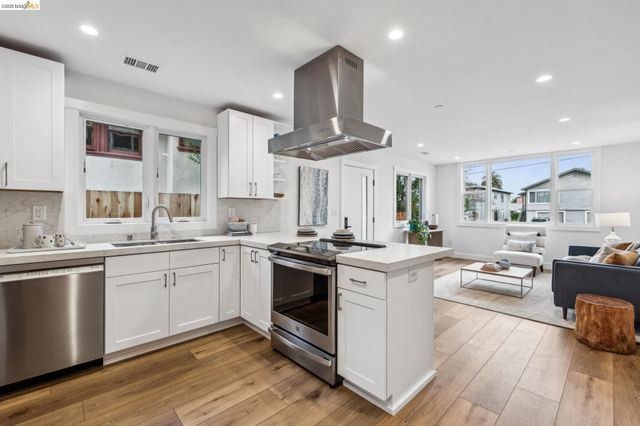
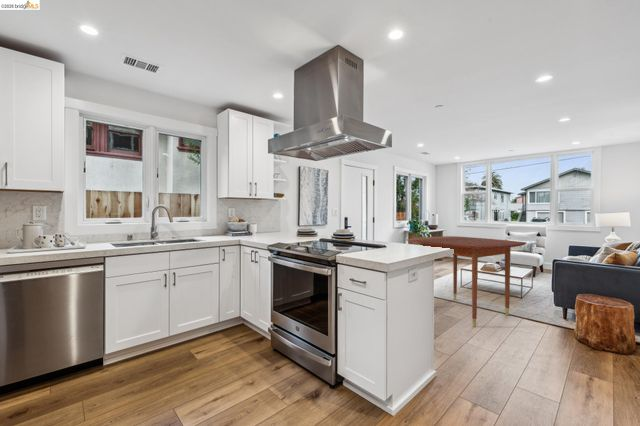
+ dining table [406,235,527,328]
